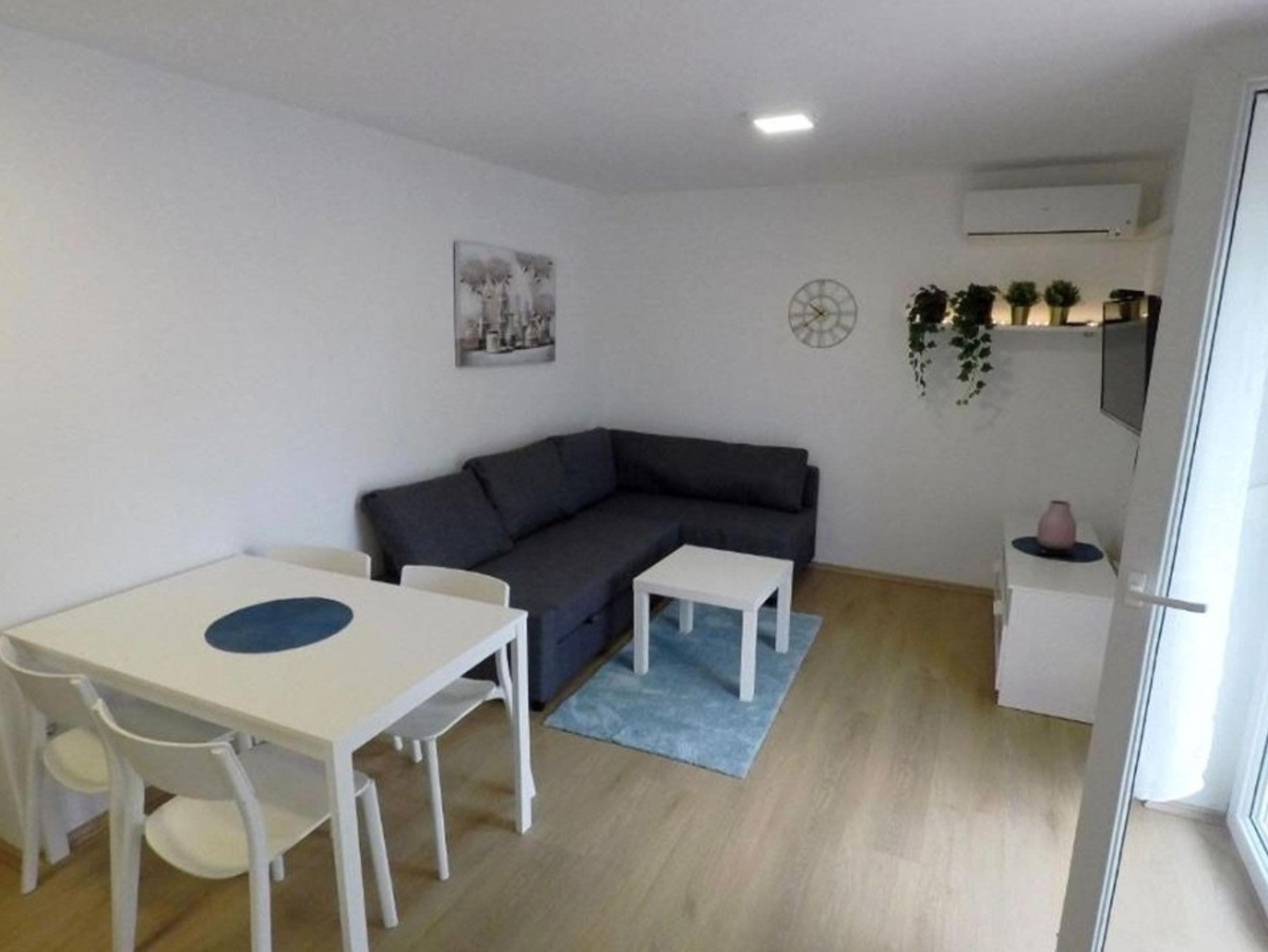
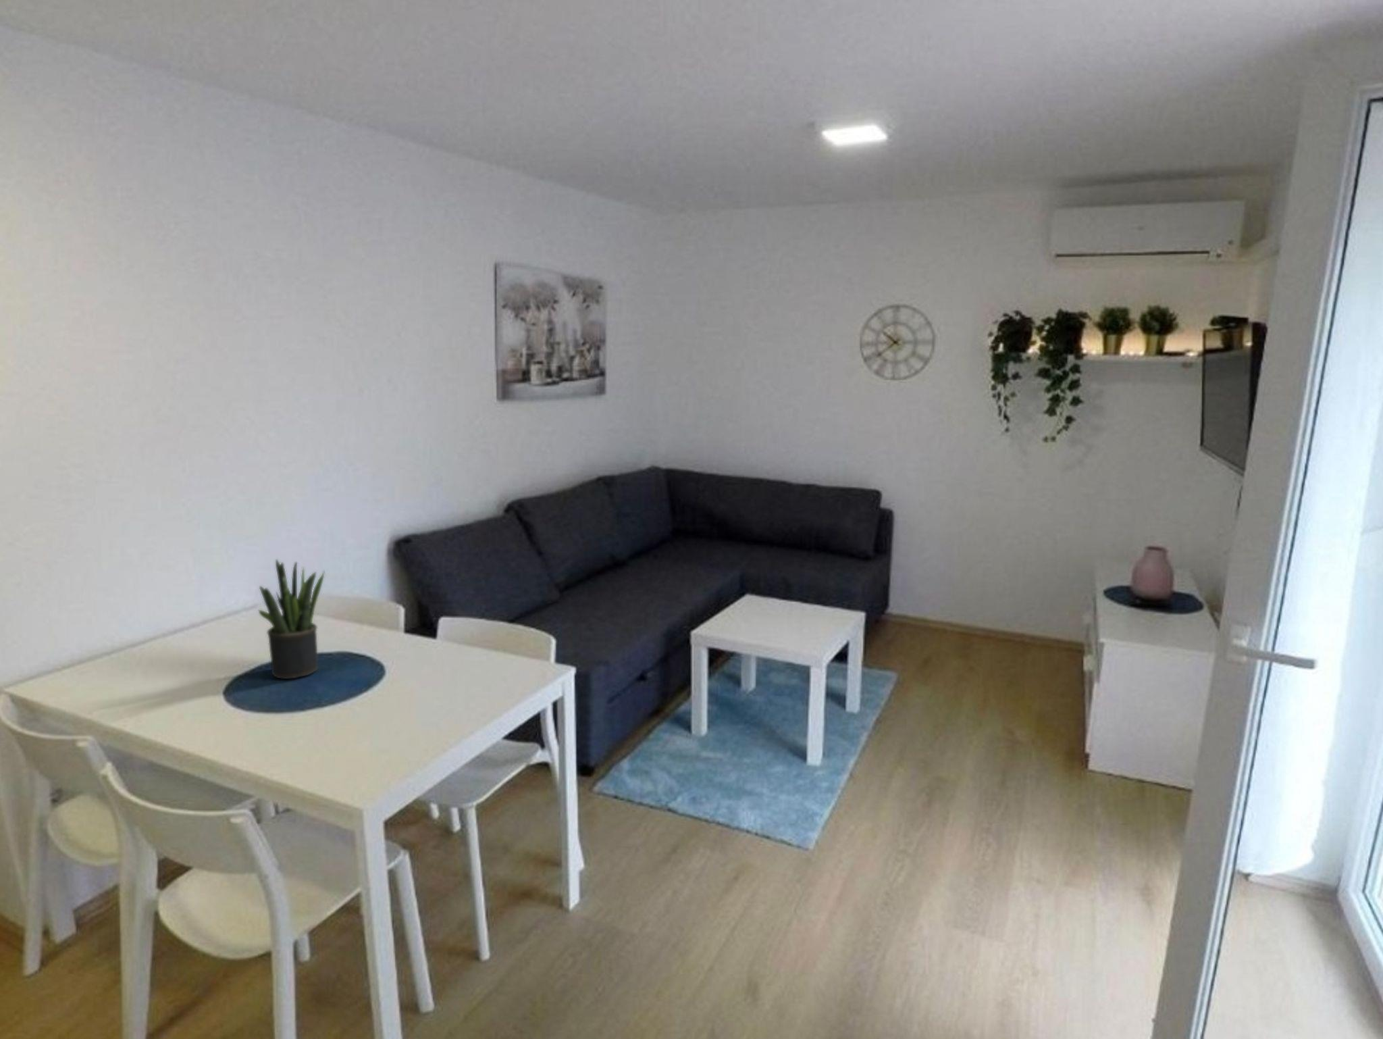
+ potted plant [257,558,325,680]
